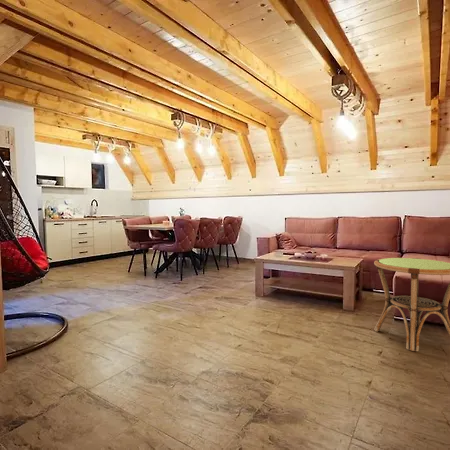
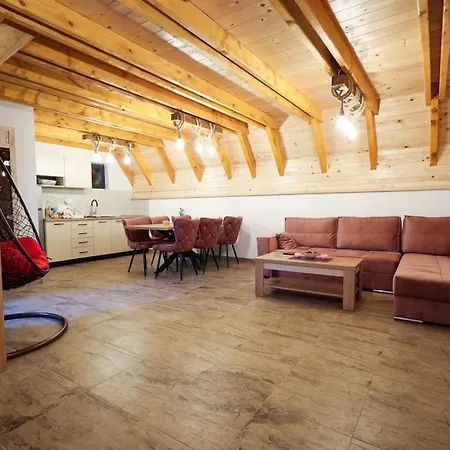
- side table [373,257,450,352]
